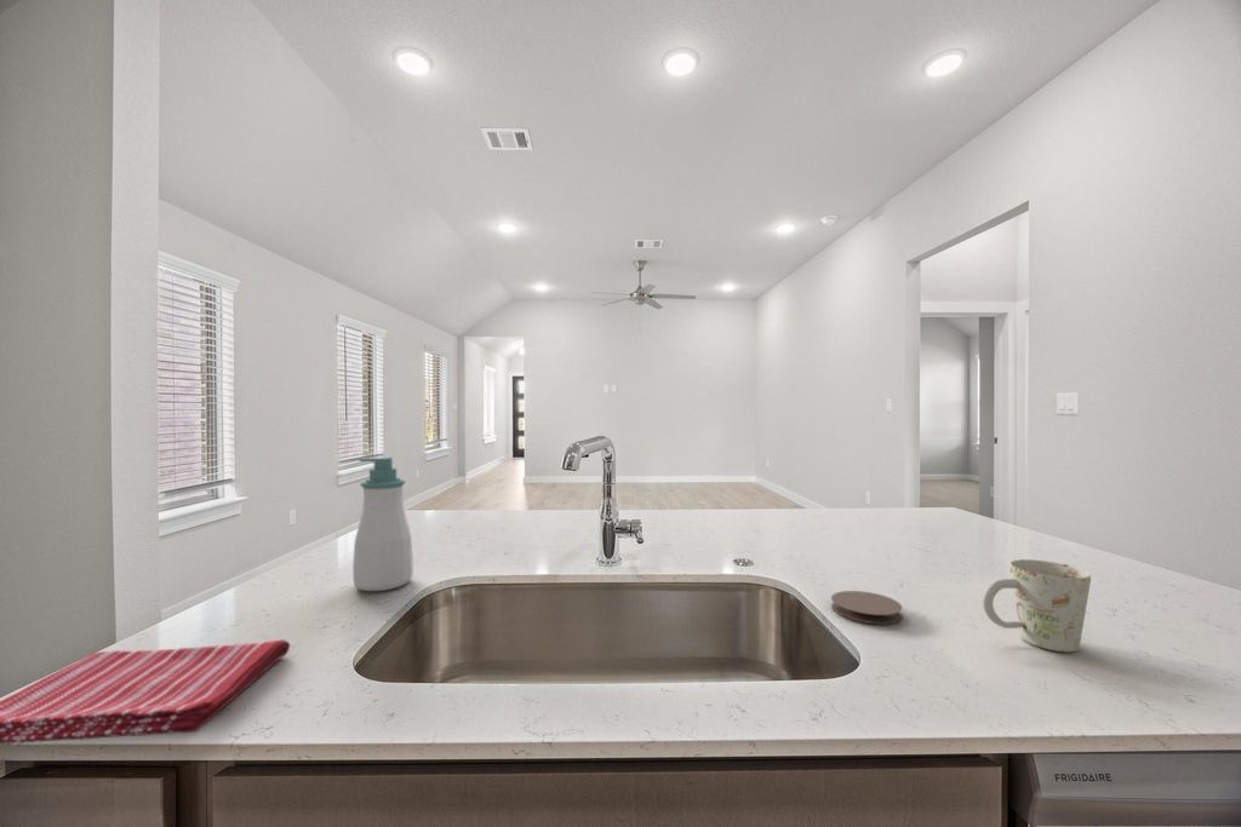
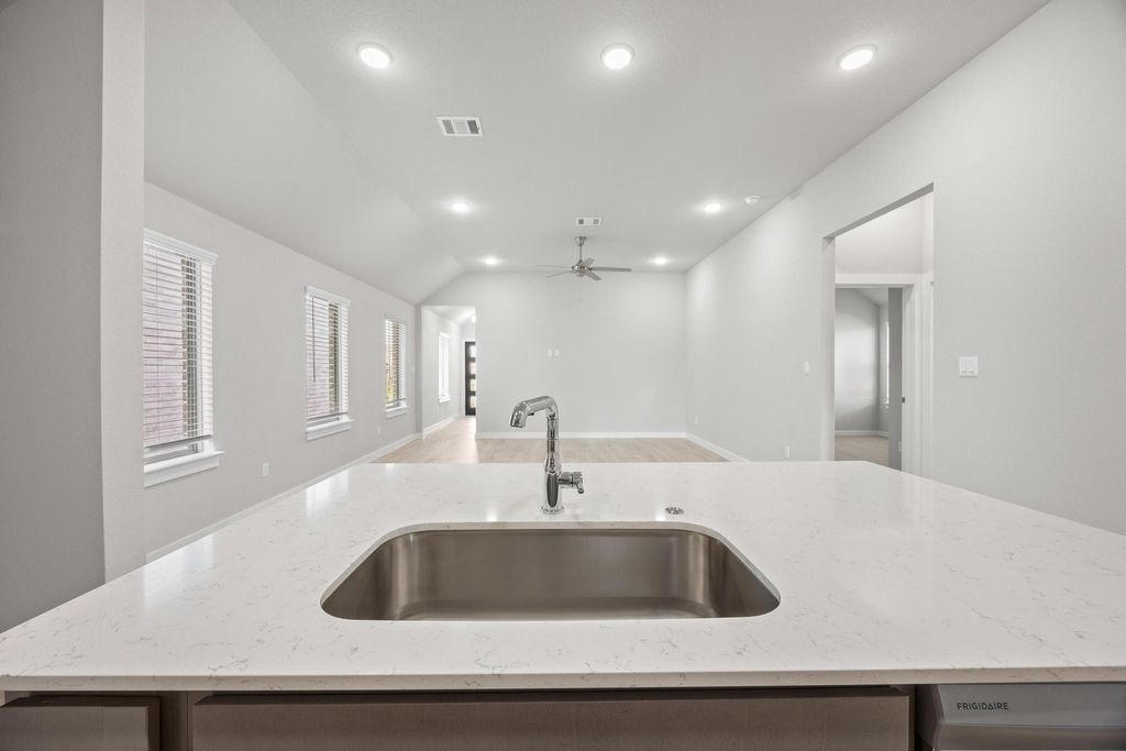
- mug [982,558,1092,653]
- soap bottle [351,456,414,592]
- coaster [830,590,904,625]
- dish towel [0,638,291,745]
